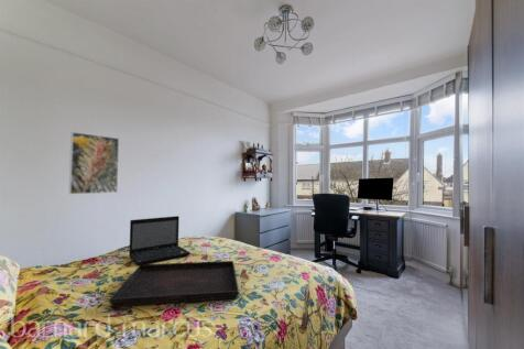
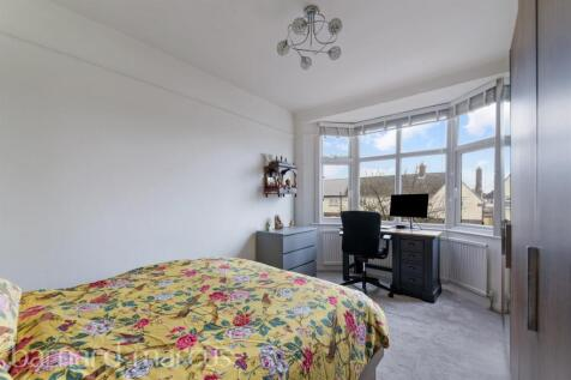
- laptop [128,215,192,265]
- serving tray [108,260,240,308]
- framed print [68,131,120,195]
